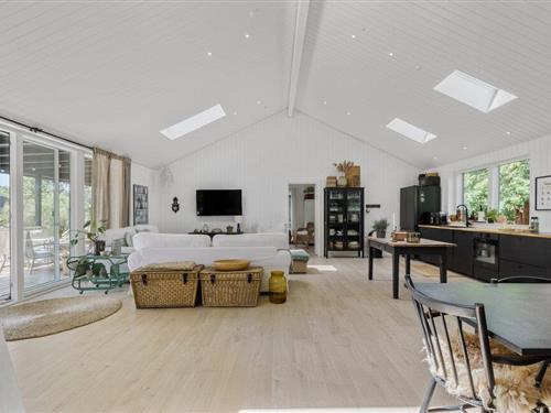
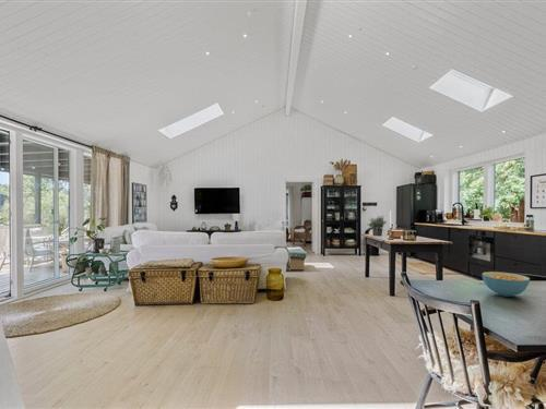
+ cereal bowl [480,270,531,298]
